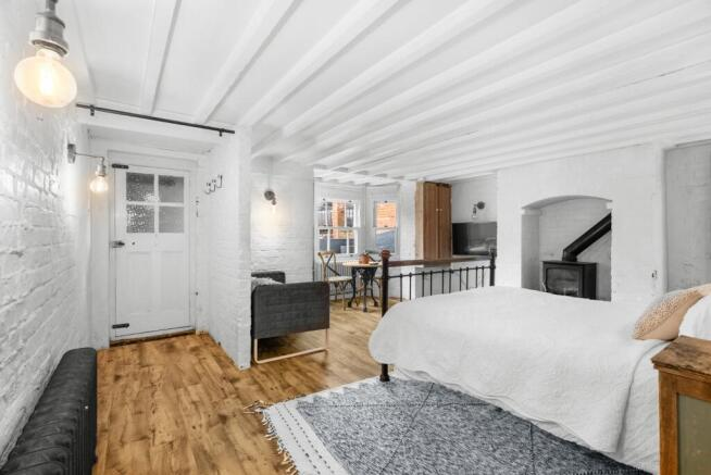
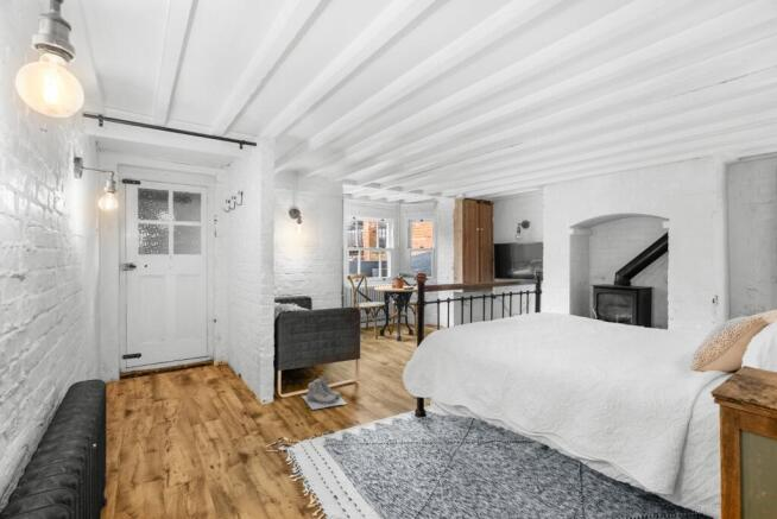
+ boots [301,374,348,411]
